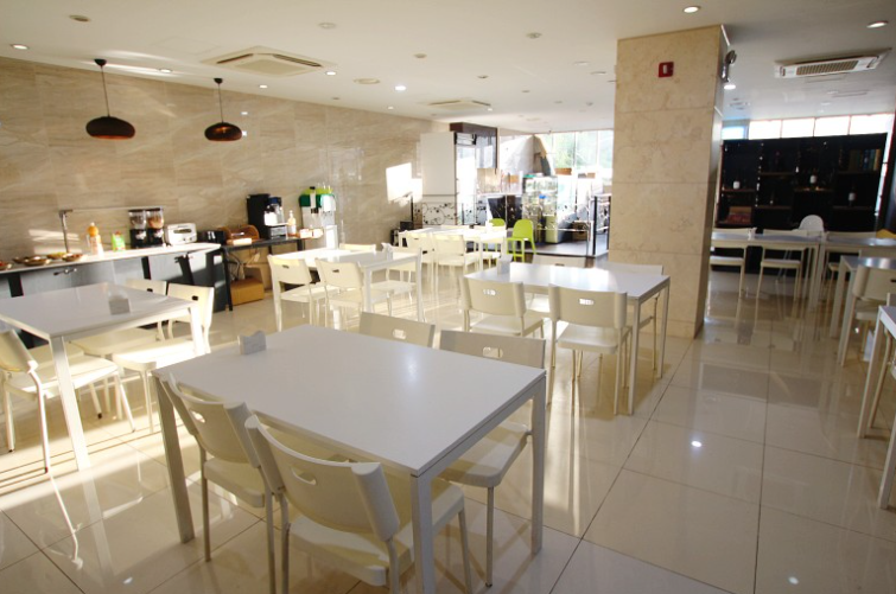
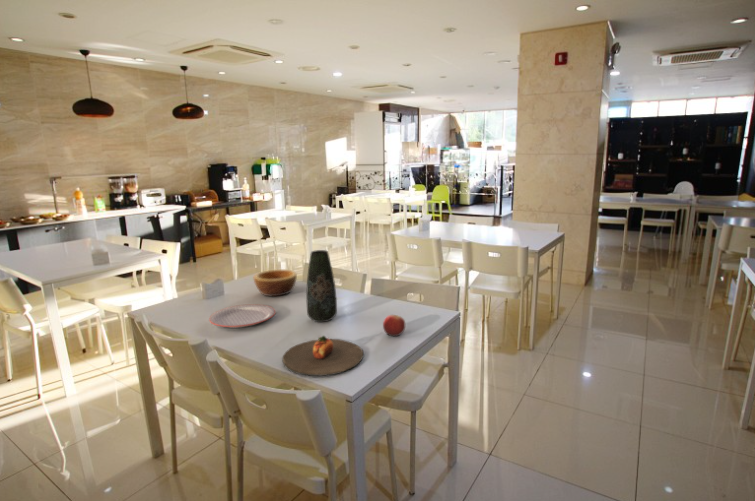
+ plate [208,303,277,328]
+ apple [382,314,406,337]
+ plate [281,335,364,377]
+ vase [305,249,338,323]
+ bowl [253,268,298,297]
